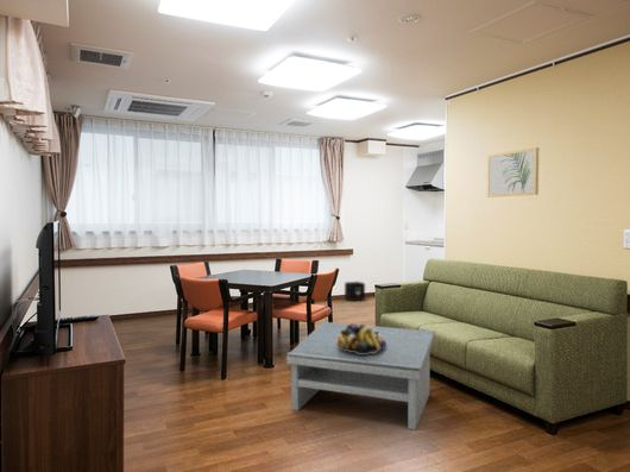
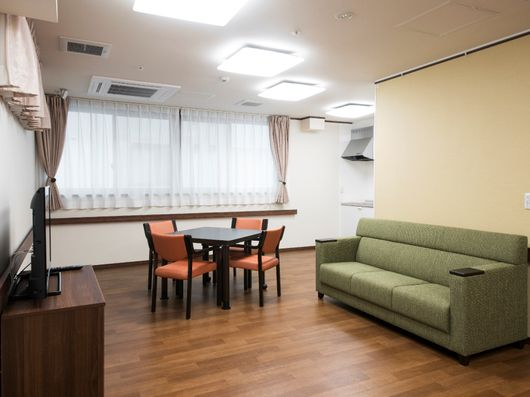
- wall art [486,146,540,199]
- air purifier [344,281,366,302]
- fruit bowl [338,322,386,354]
- coffee table [285,321,436,432]
